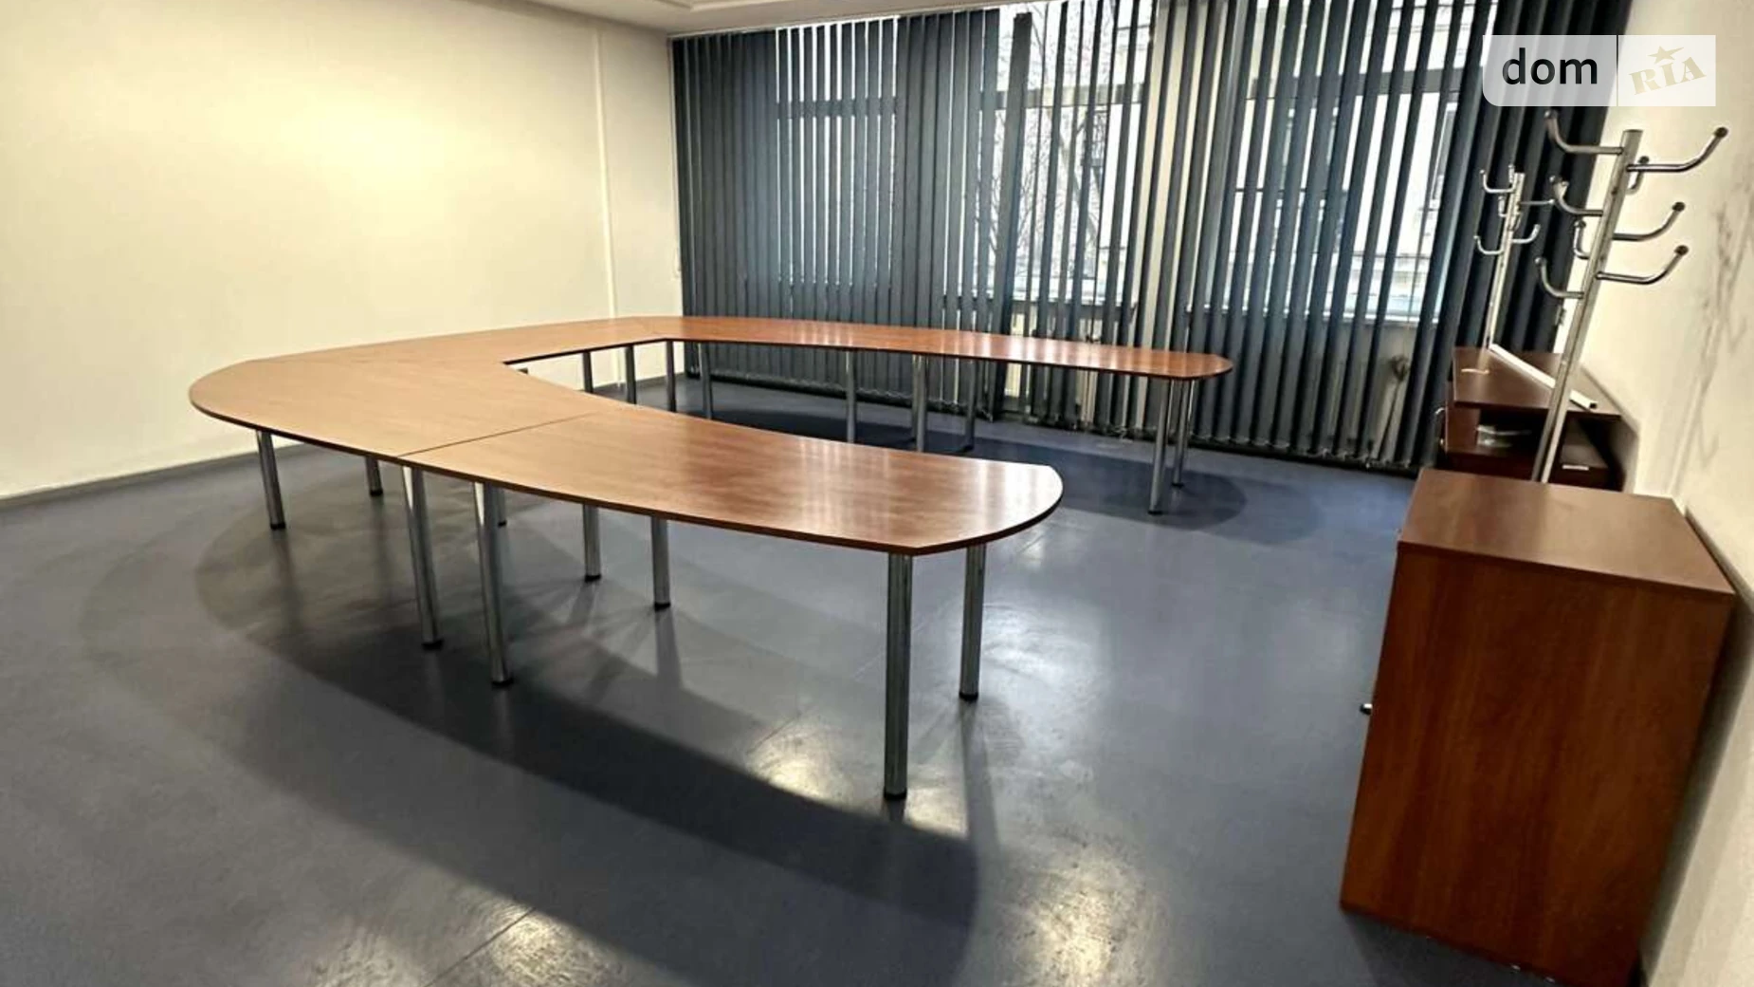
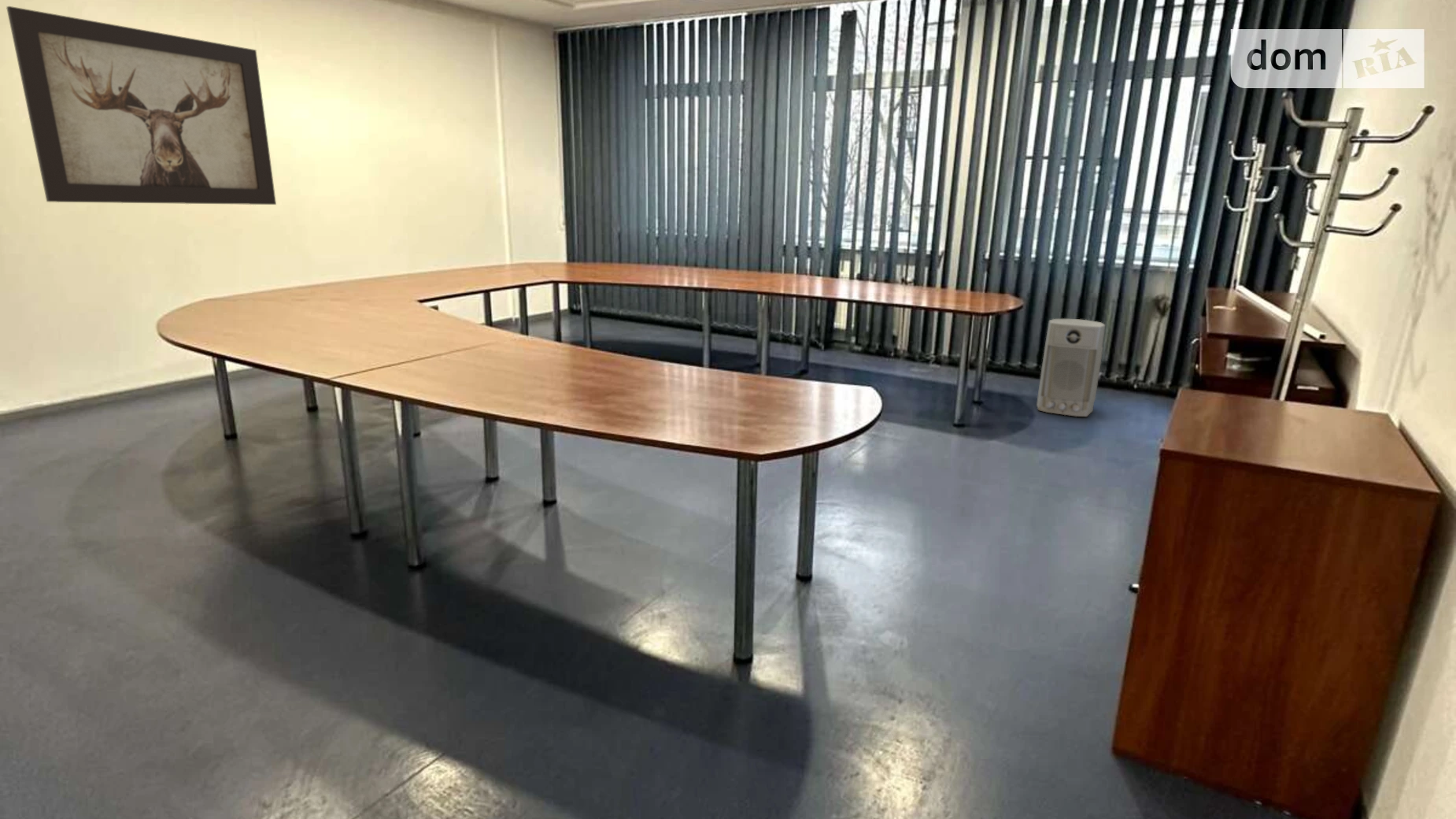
+ wall art [6,6,277,206]
+ air purifier [1036,318,1106,417]
